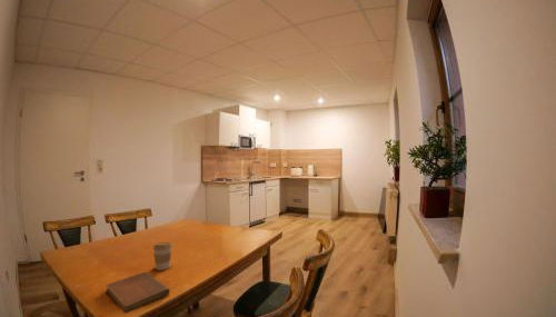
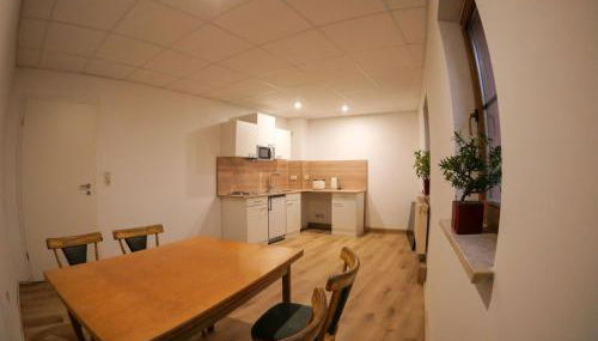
- coffee cup [152,241,173,271]
- notebook [106,271,171,314]
